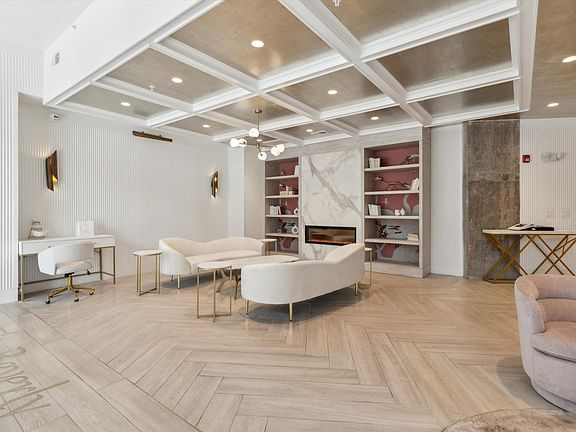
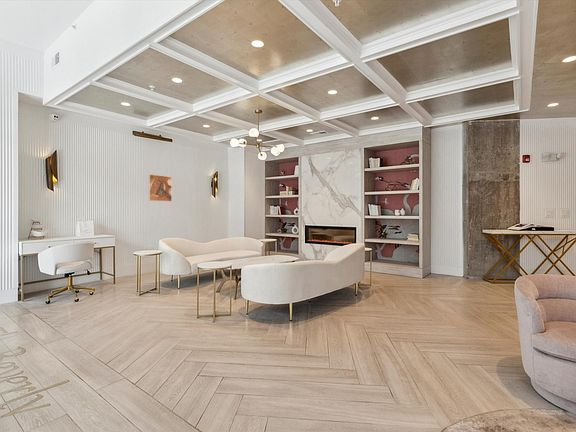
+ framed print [148,173,173,202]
